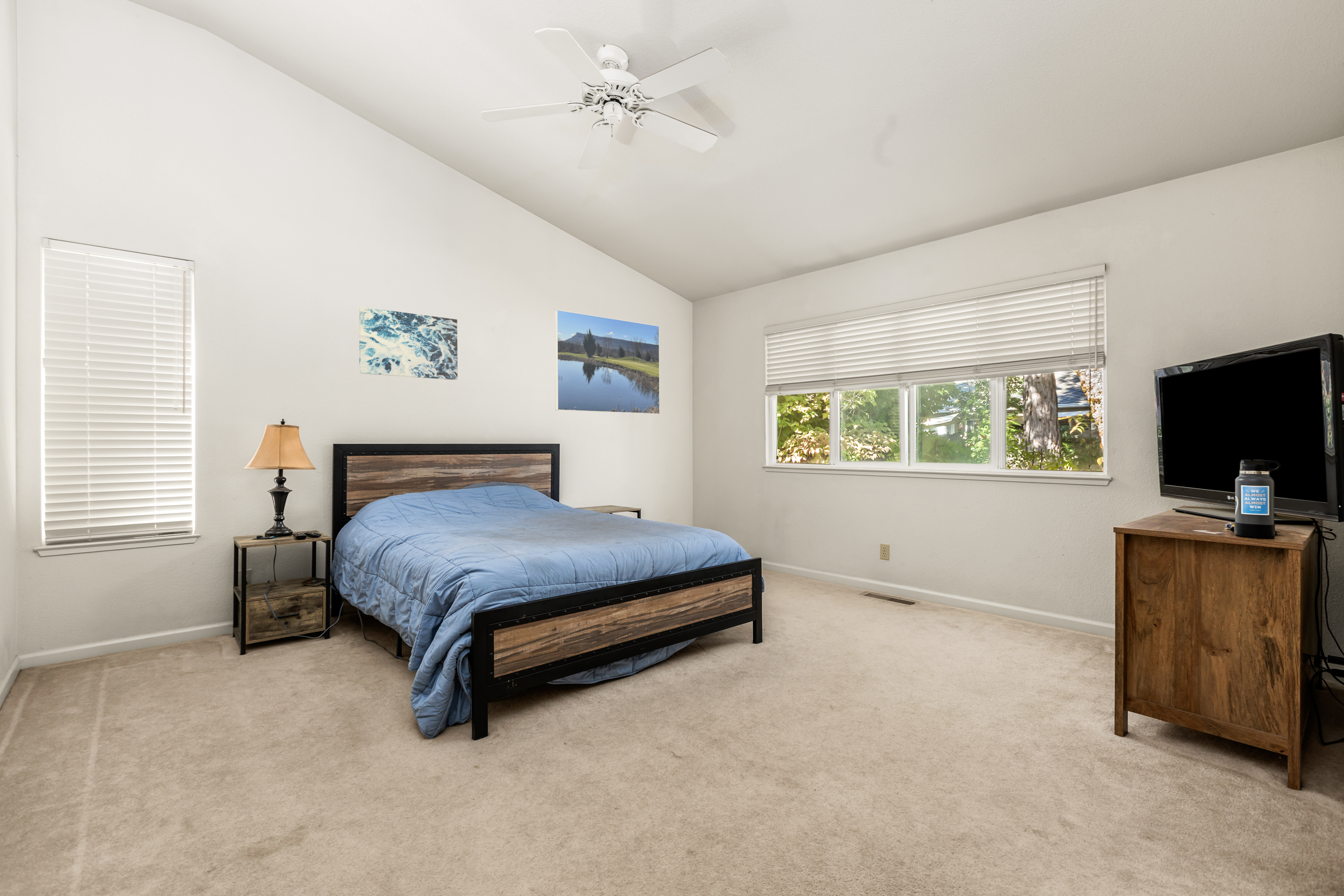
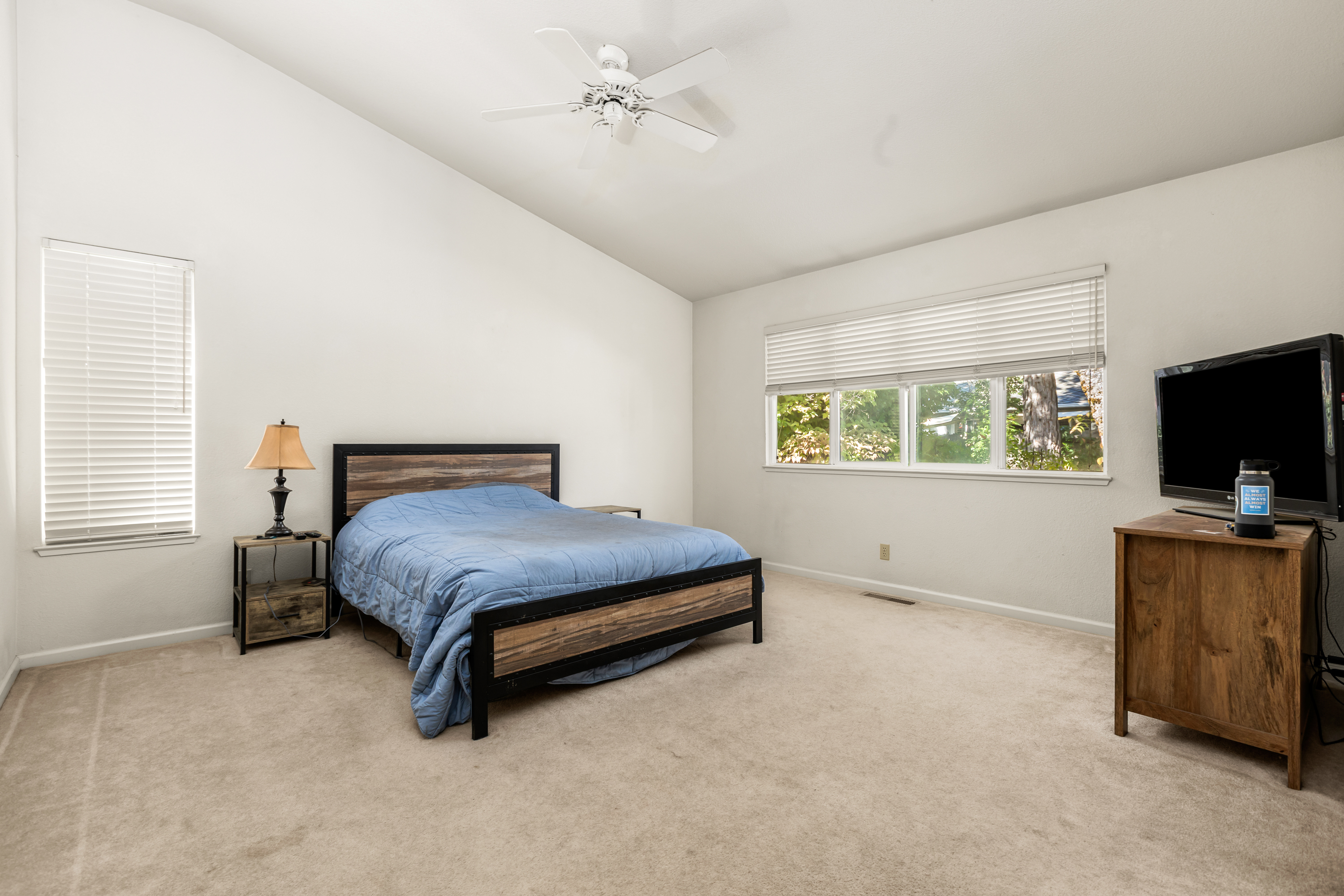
- wall art [358,306,458,380]
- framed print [555,310,660,415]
